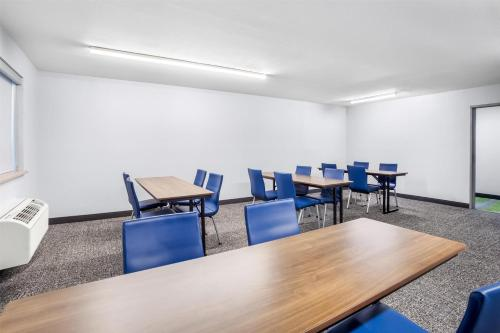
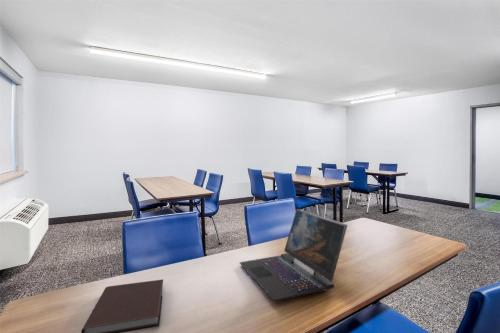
+ laptop [238,208,349,302]
+ notebook [80,278,164,333]
